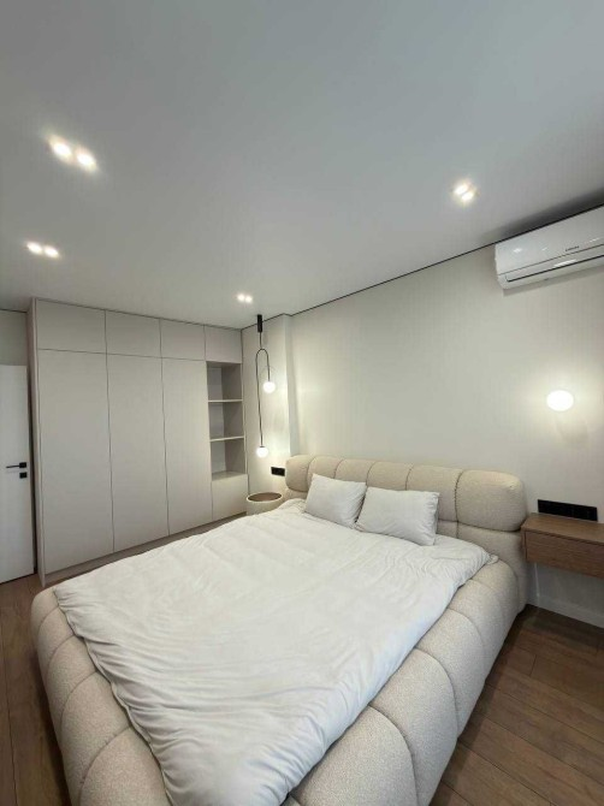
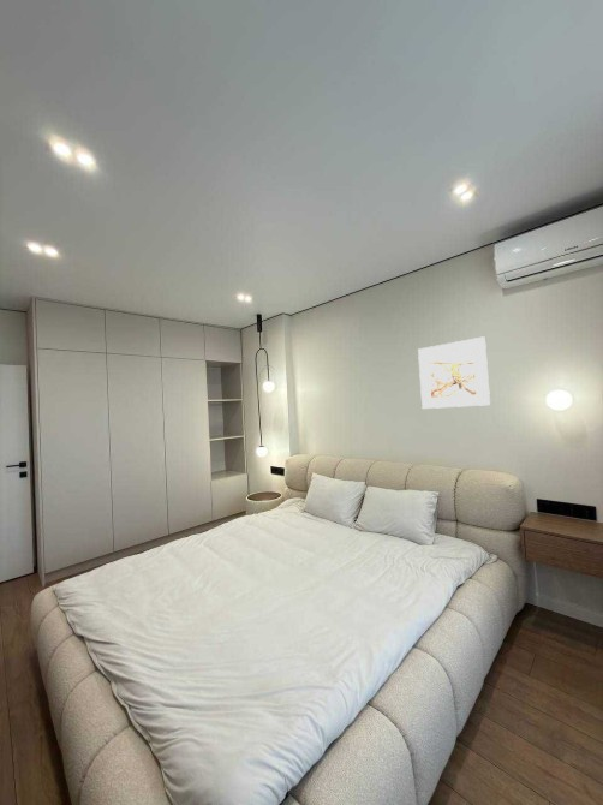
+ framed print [417,335,491,410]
